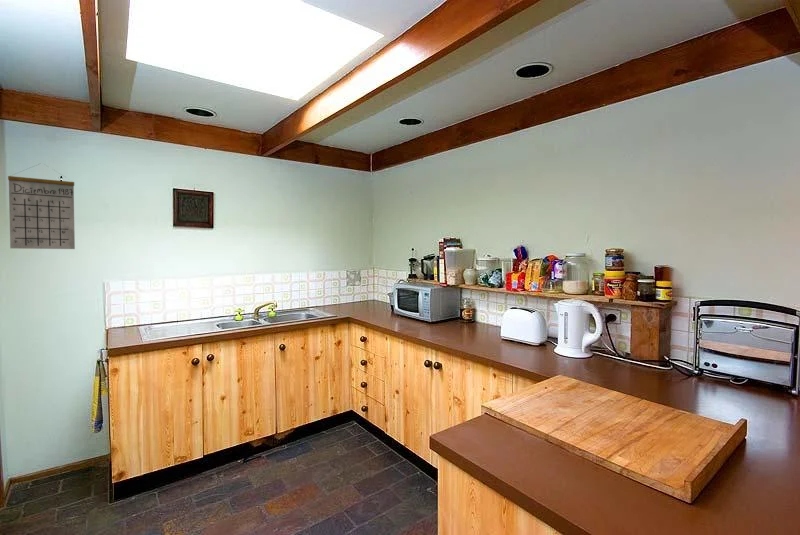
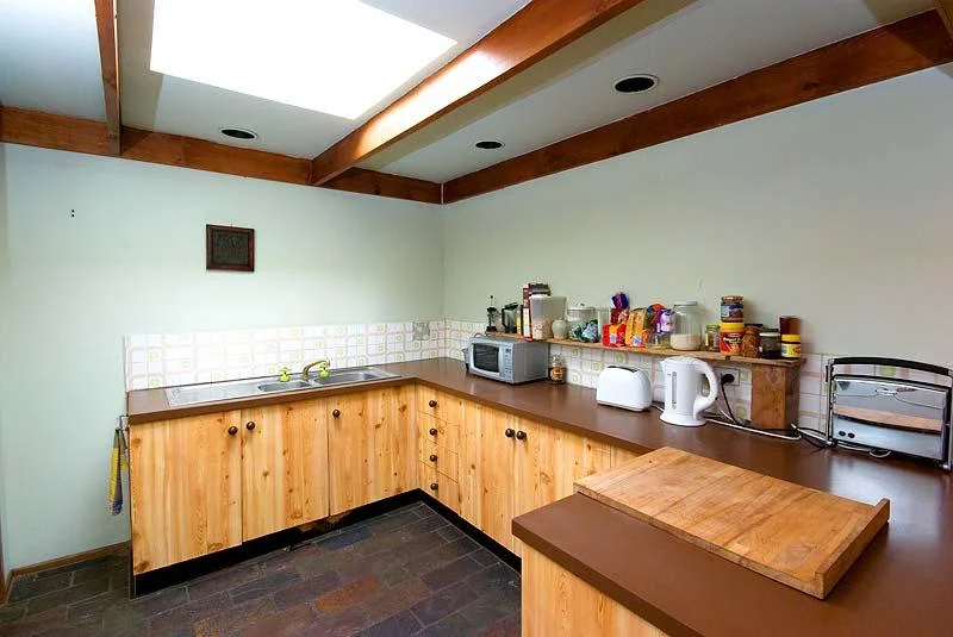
- calendar [7,163,76,250]
